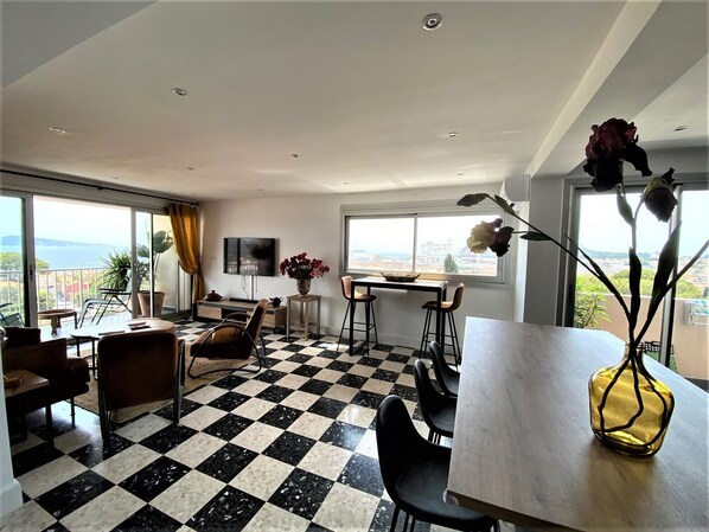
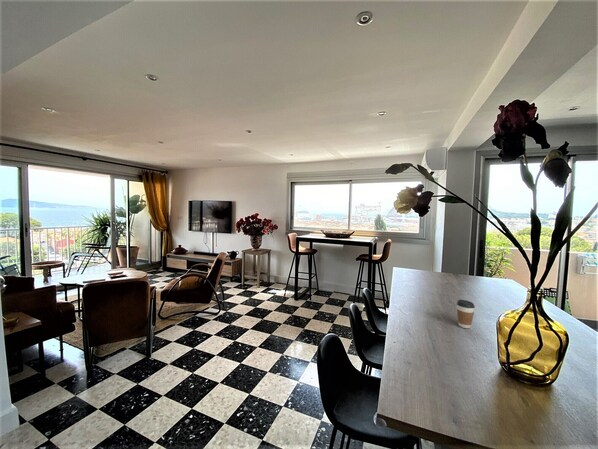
+ coffee cup [456,299,476,329]
